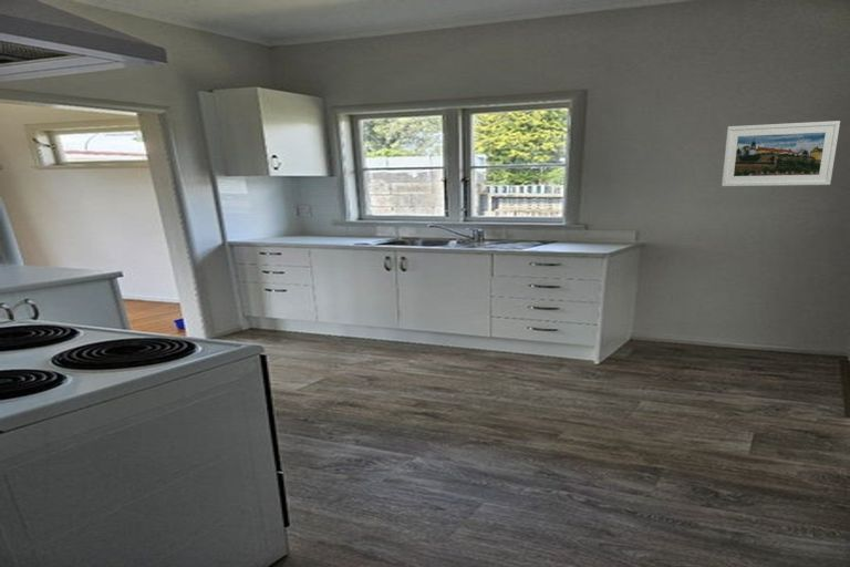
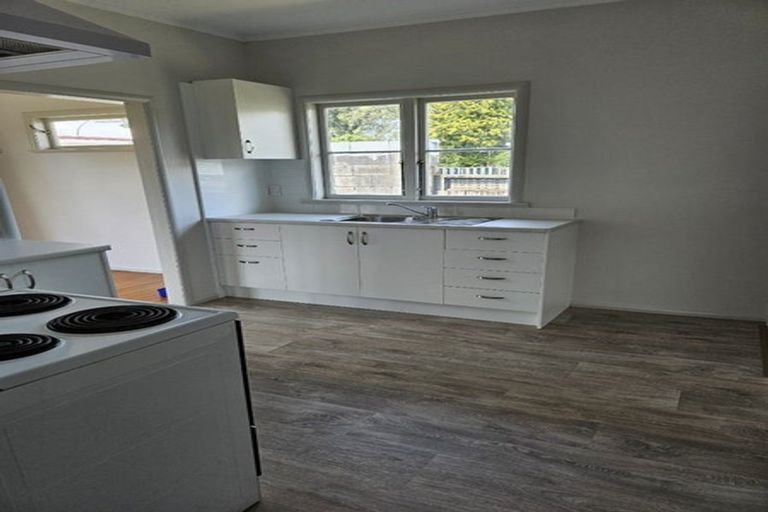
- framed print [721,120,841,187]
